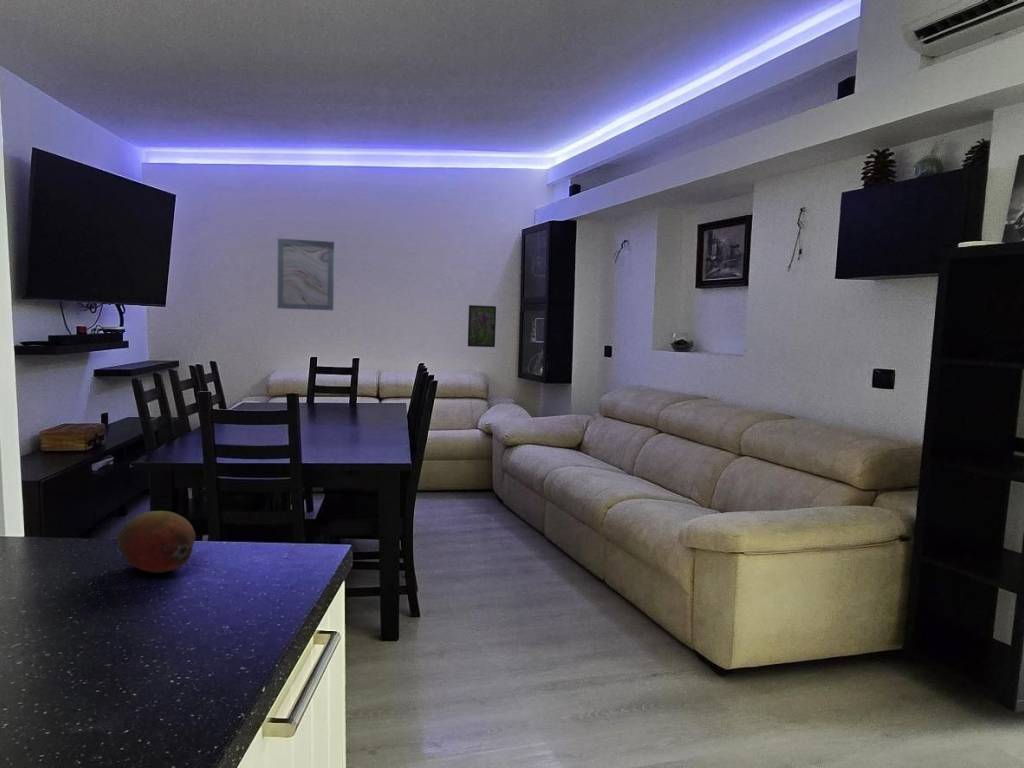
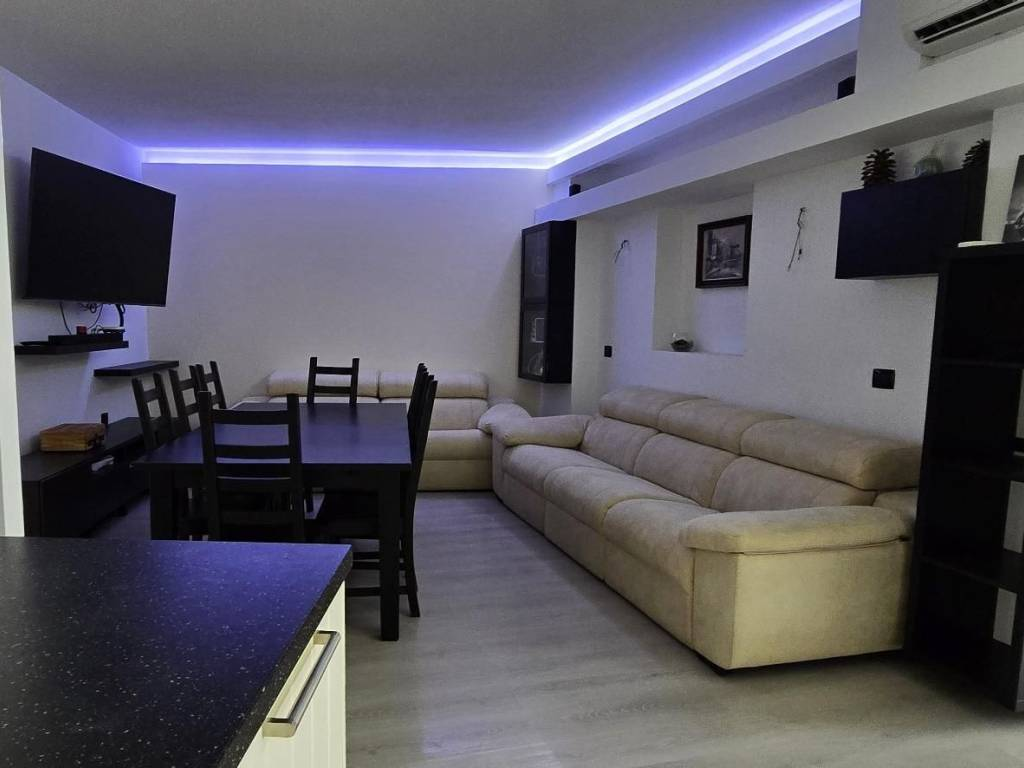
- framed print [467,304,497,348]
- wall art [276,238,335,311]
- fruit [115,510,196,574]
